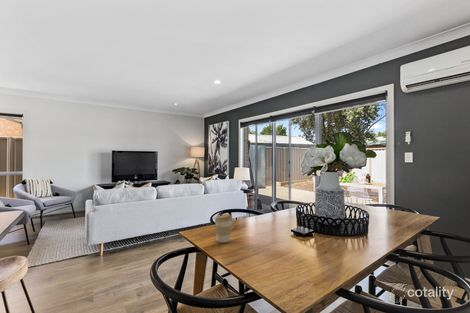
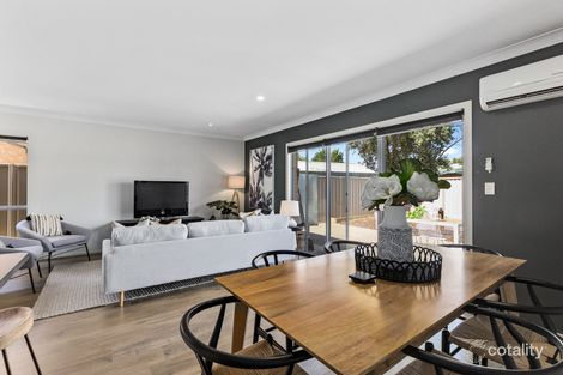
- coffee cup [214,213,234,244]
